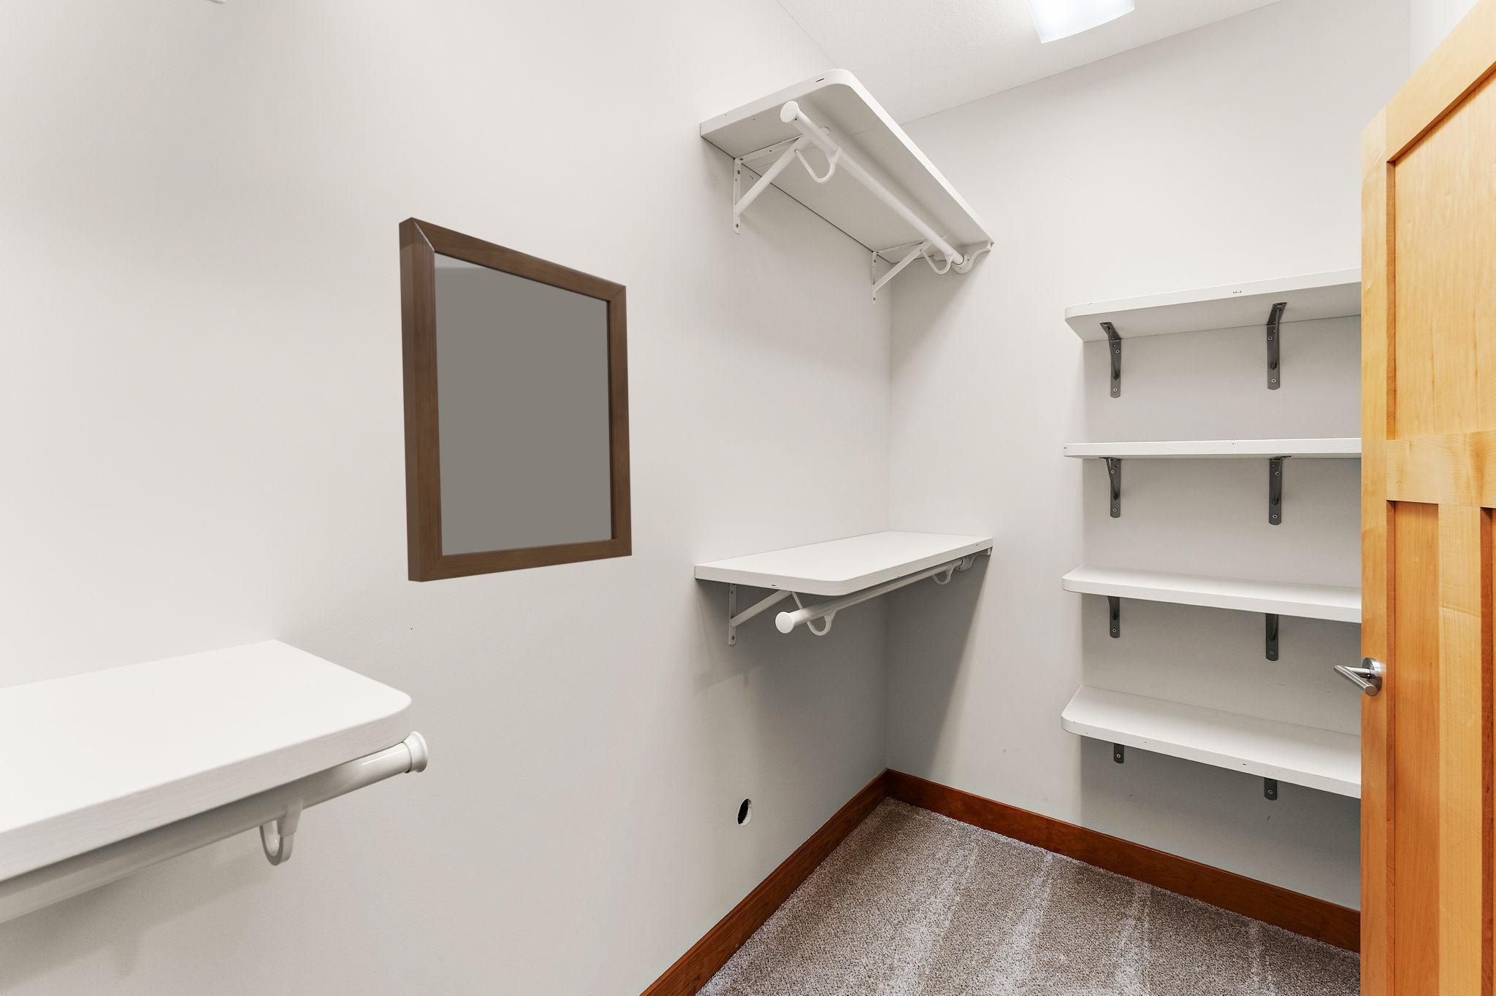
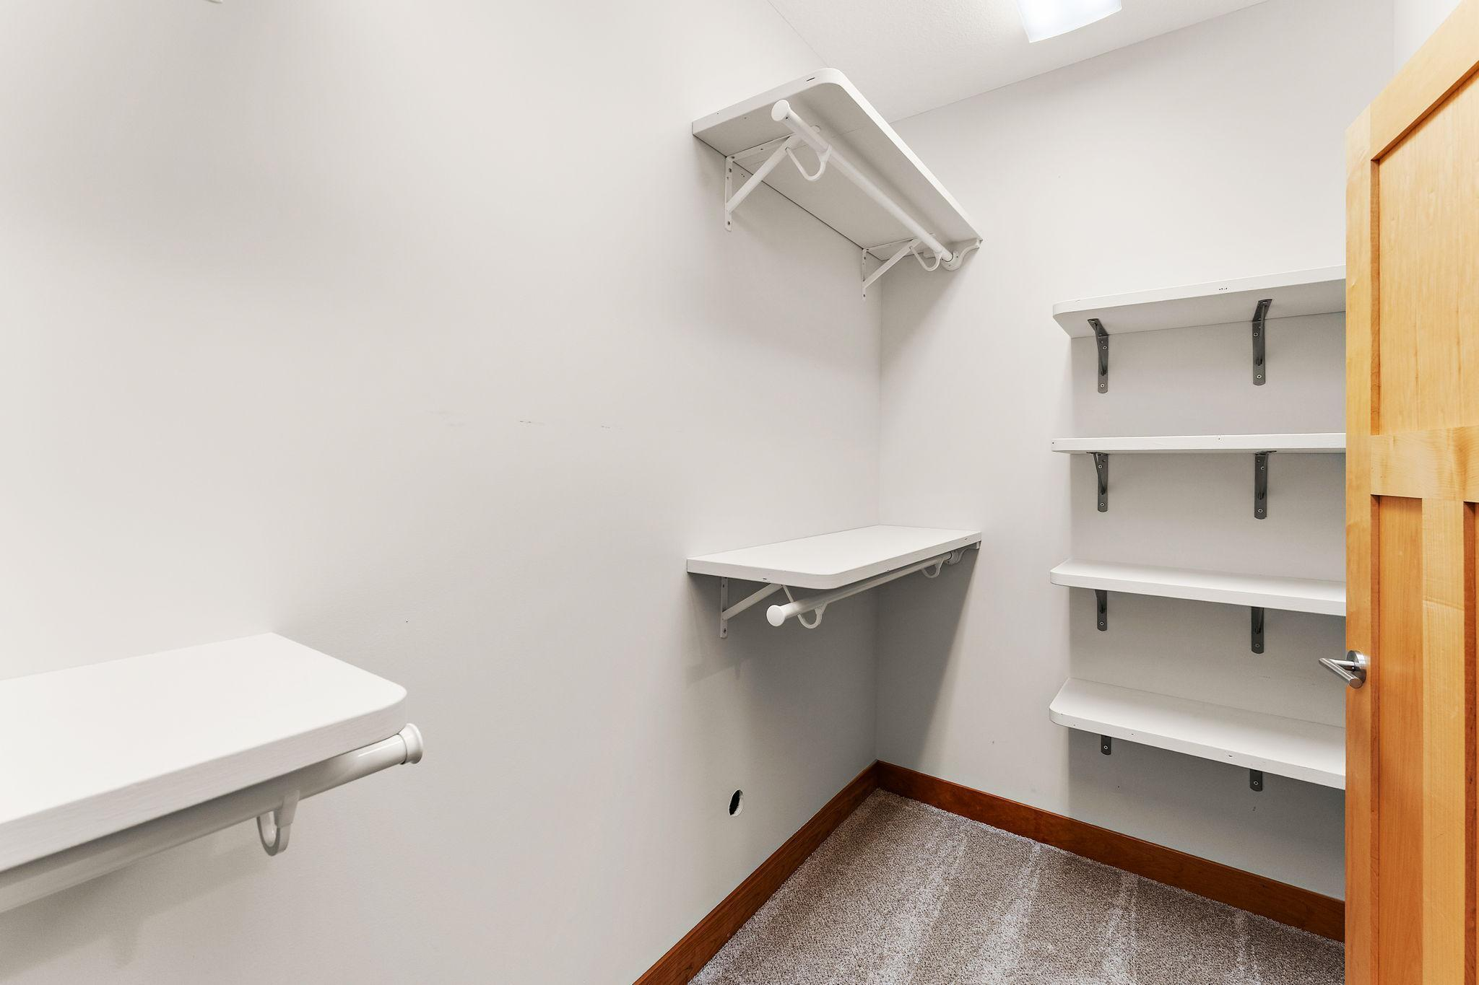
- home mirror [398,217,633,582]
